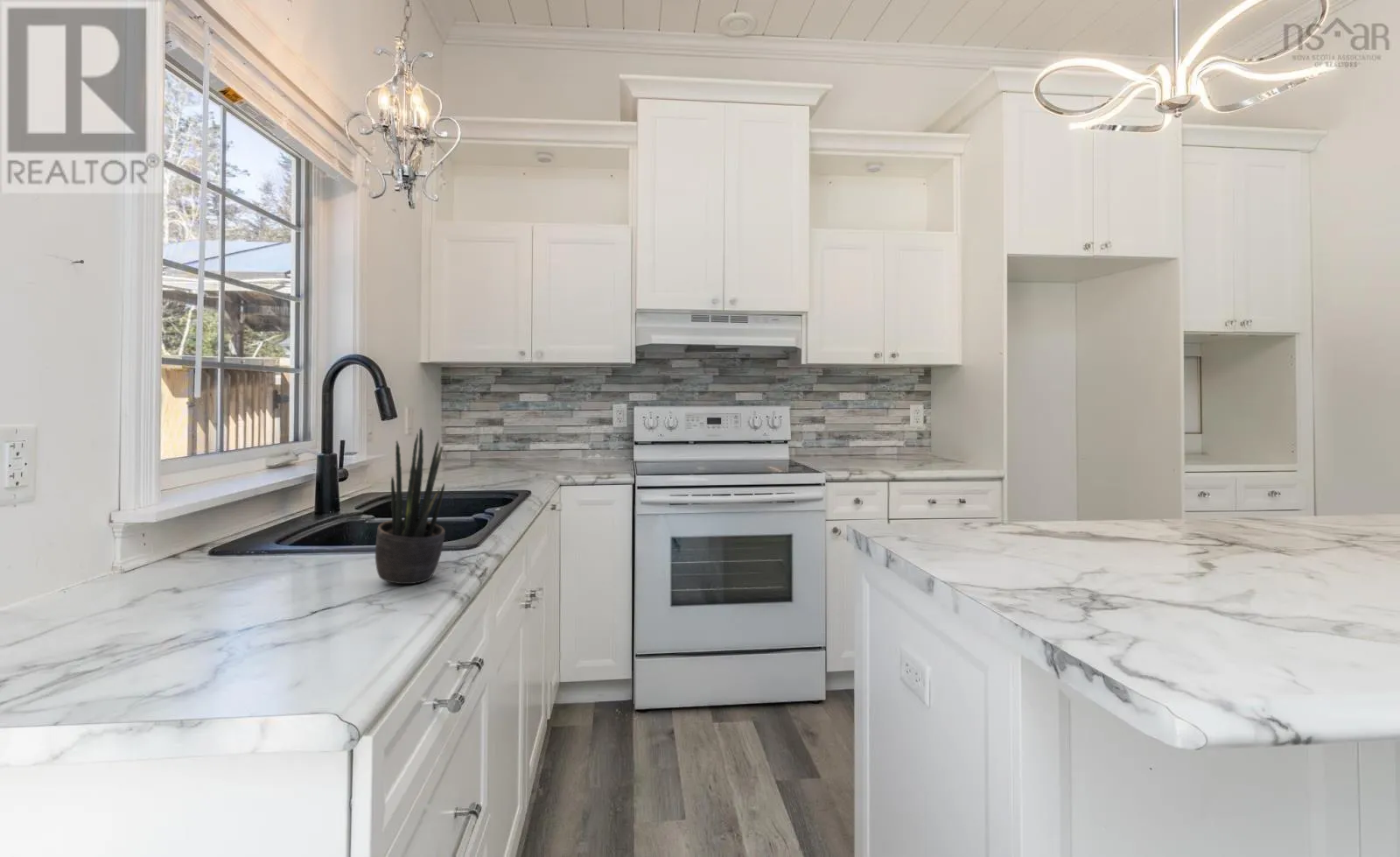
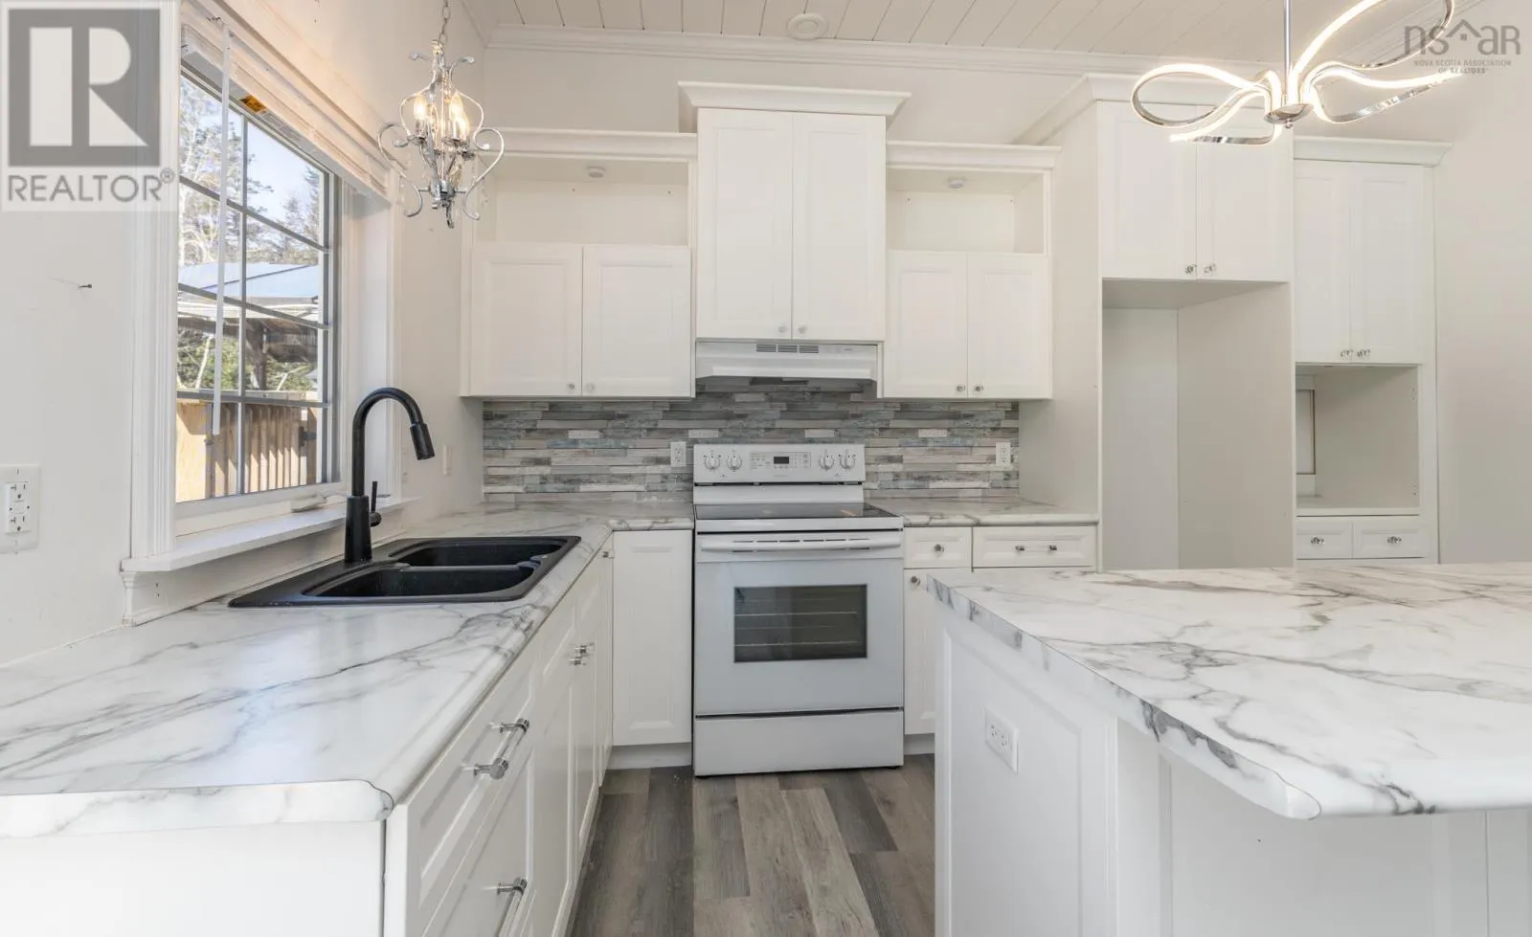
- potted plant [374,427,446,585]
